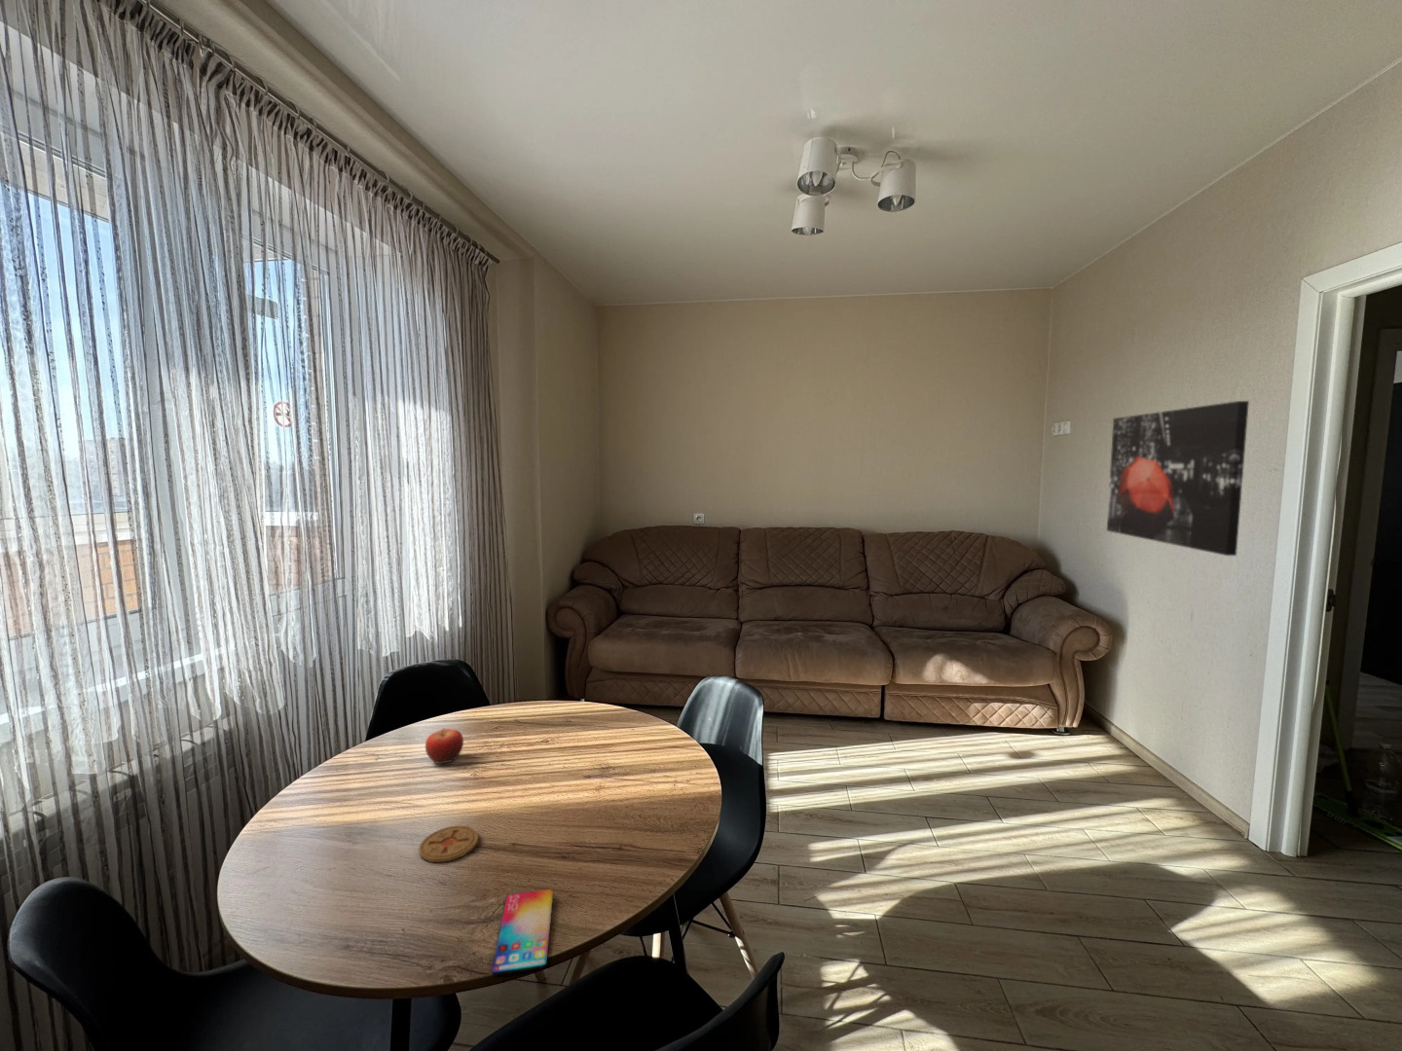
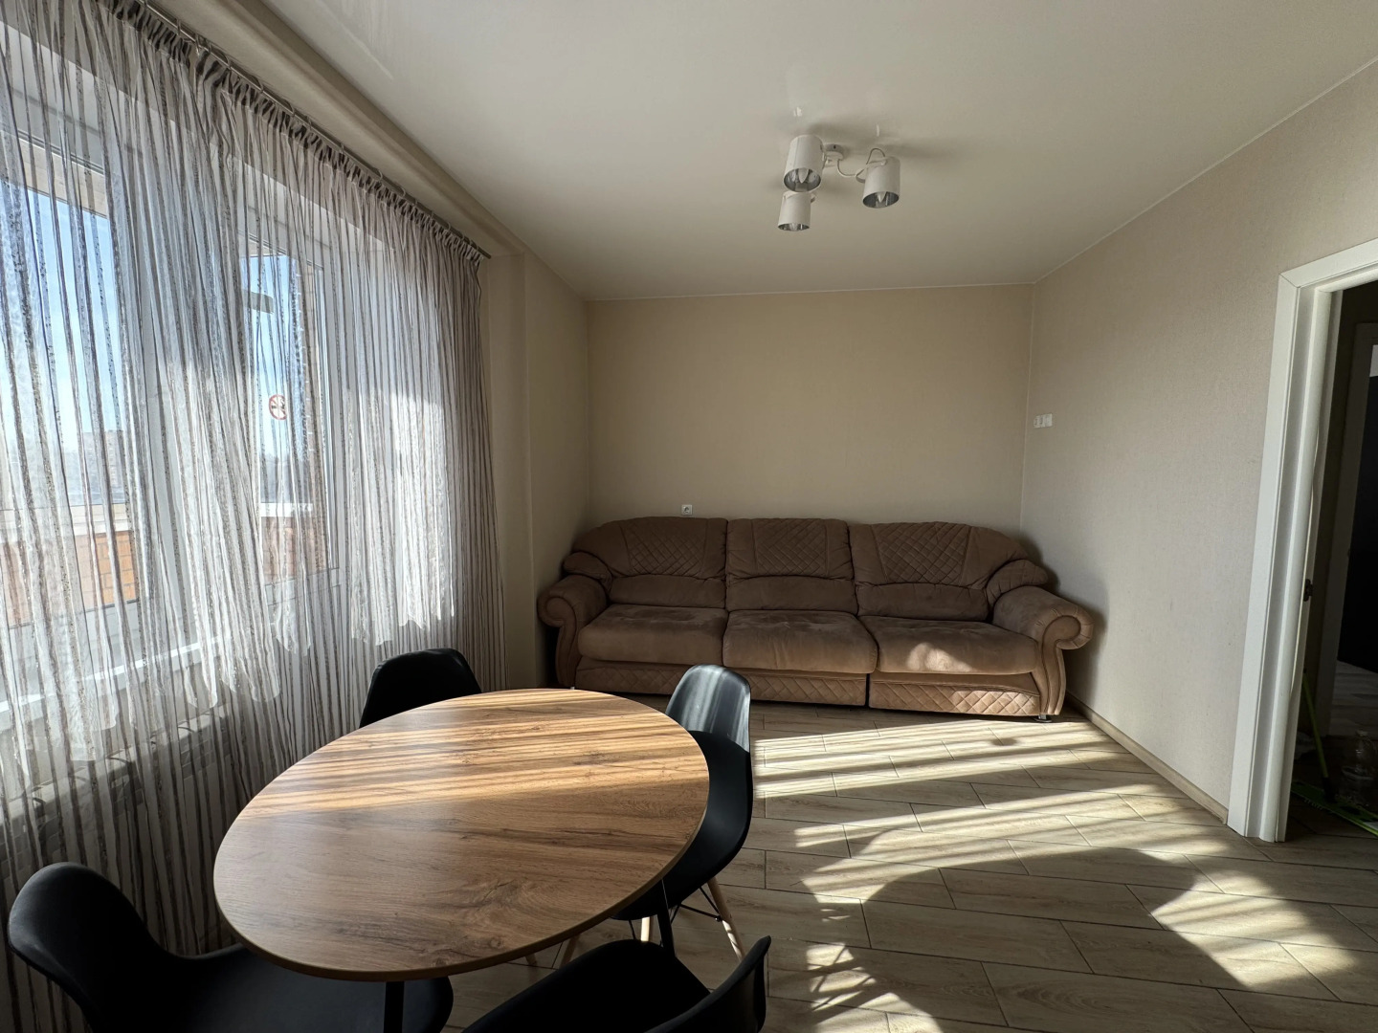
- coaster [417,825,479,863]
- fruit [425,728,465,765]
- smartphone [490,889,554,976]
- wall art [1106,400,1250,556]
